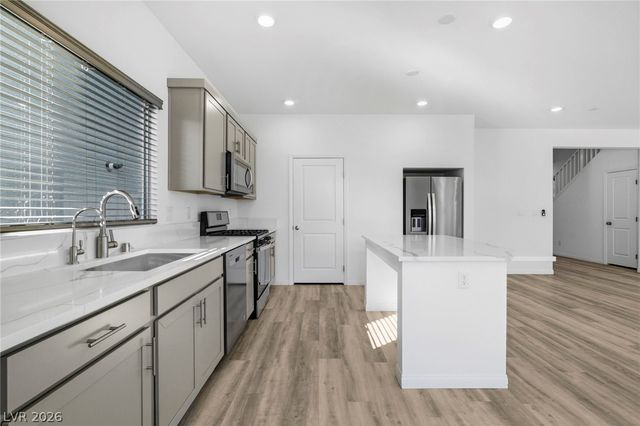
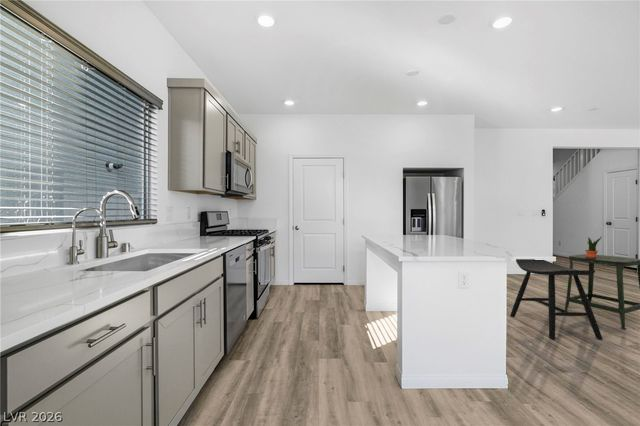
+ stool [564,253,640,330]
+ stool [509,258,603,341]
+ potted plant [584,235,603,258]
